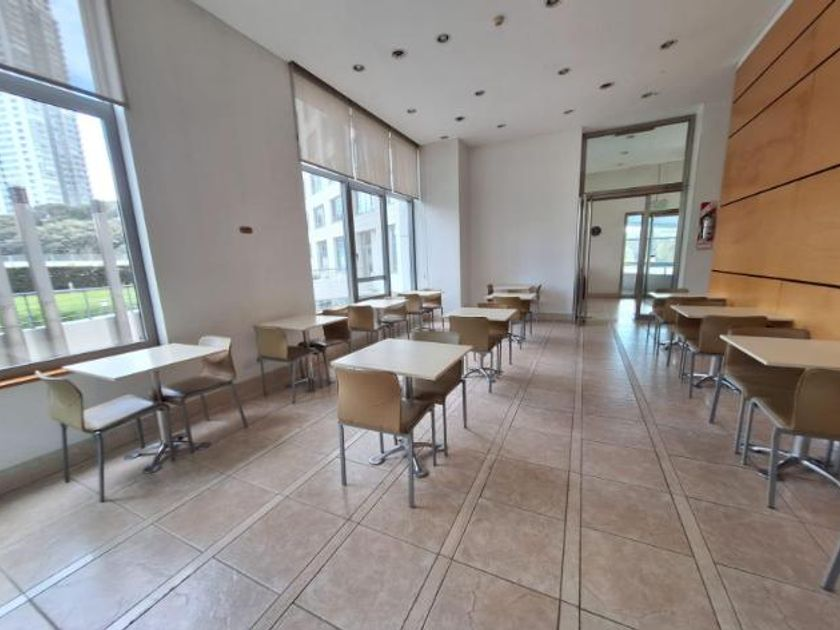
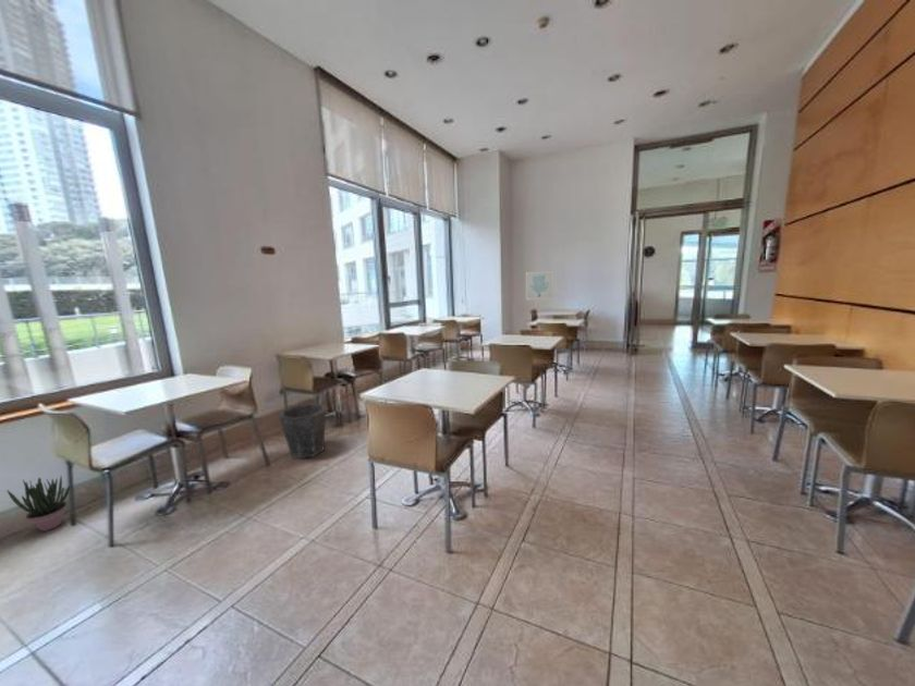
+ wall art [525,270,554,301]
+ potted plant [5,475,71,532]
+ waste bin [279,402,327,460]
